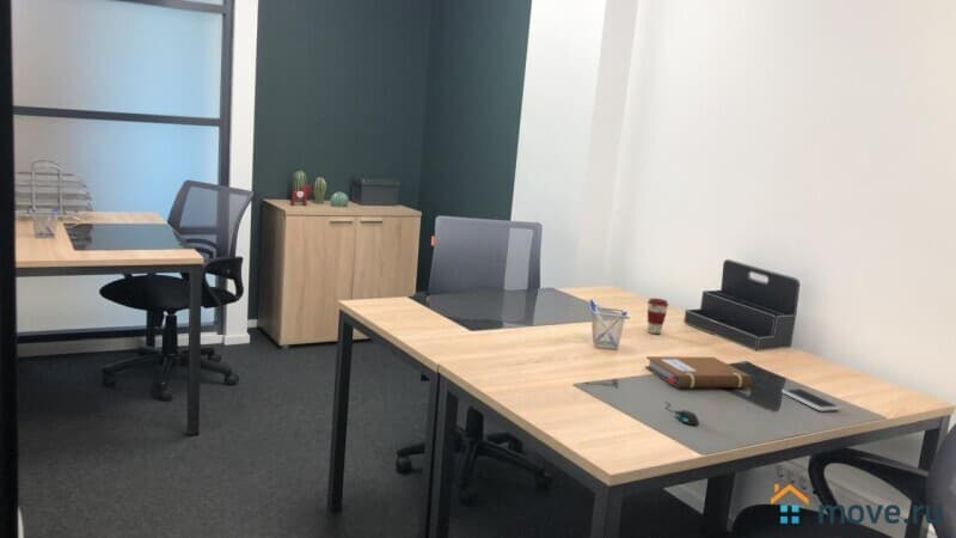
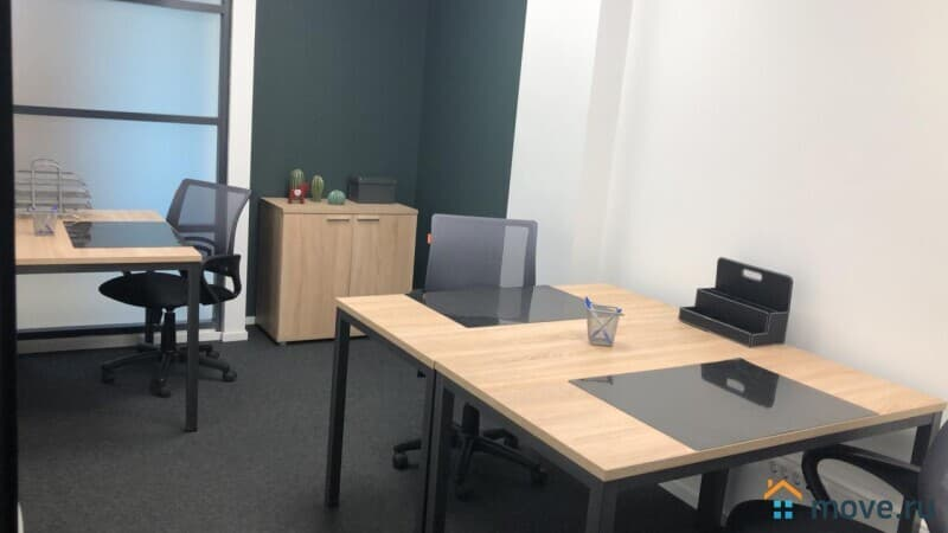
- smartphone [780,387,841,412]
- coffee cup [646,298,669,335]
- mouse [664,401,700,426]
- notebook [644,355,753,389]
